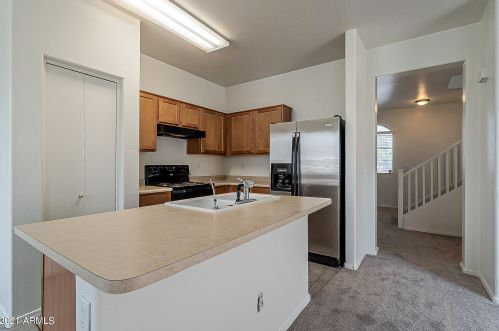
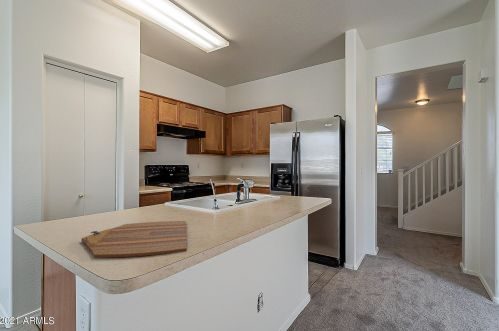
+ cutting board [81,220,188,259]
